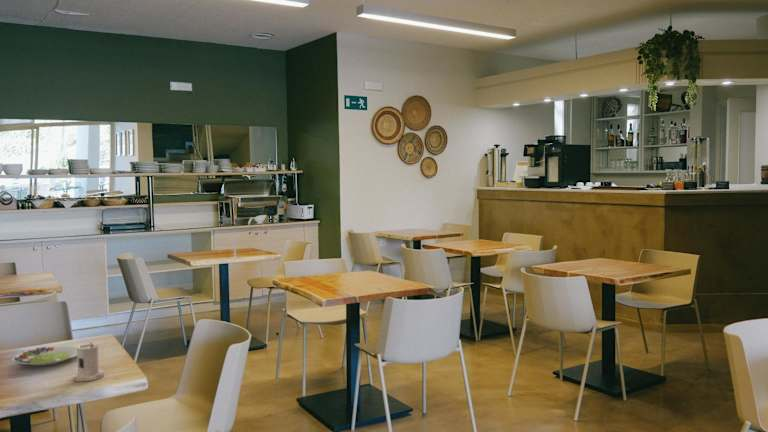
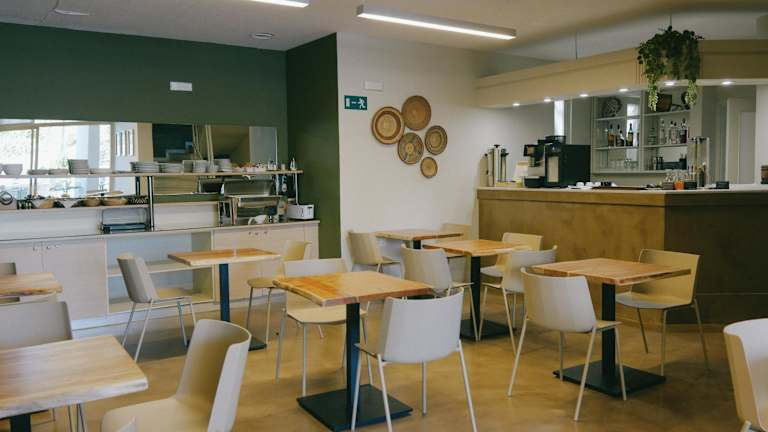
- salad plate [11,345,78,367]
- candle [72,342,105,382]
